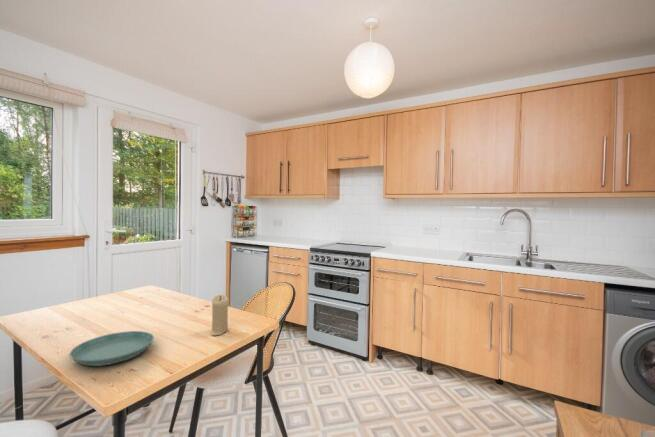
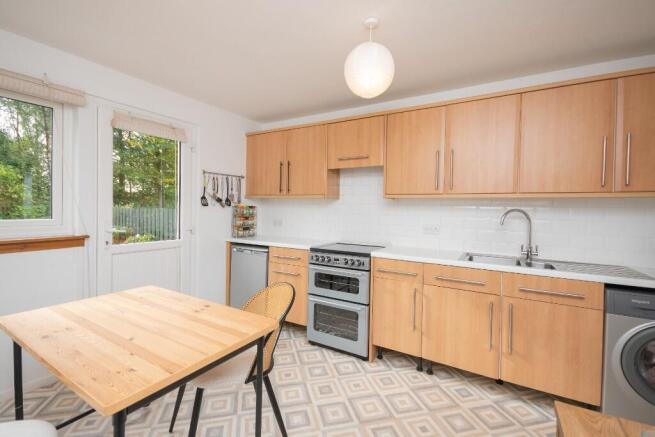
- candle [210,294,230,337]
- saucer [69,330,155,367]
